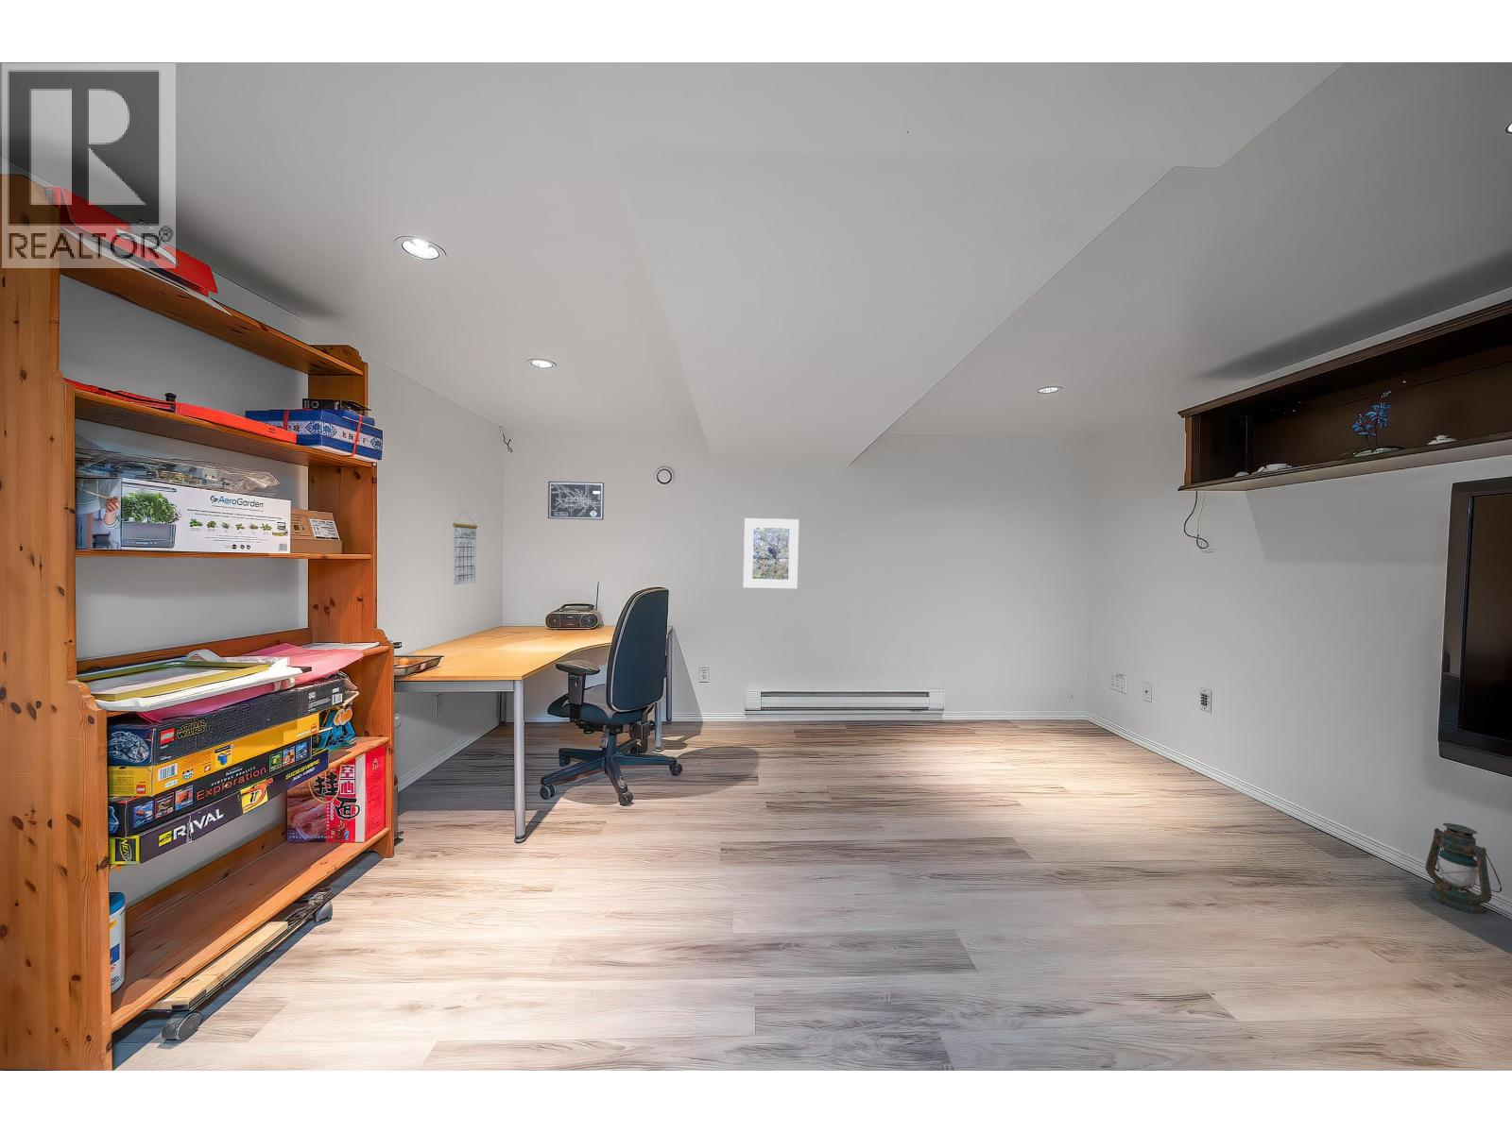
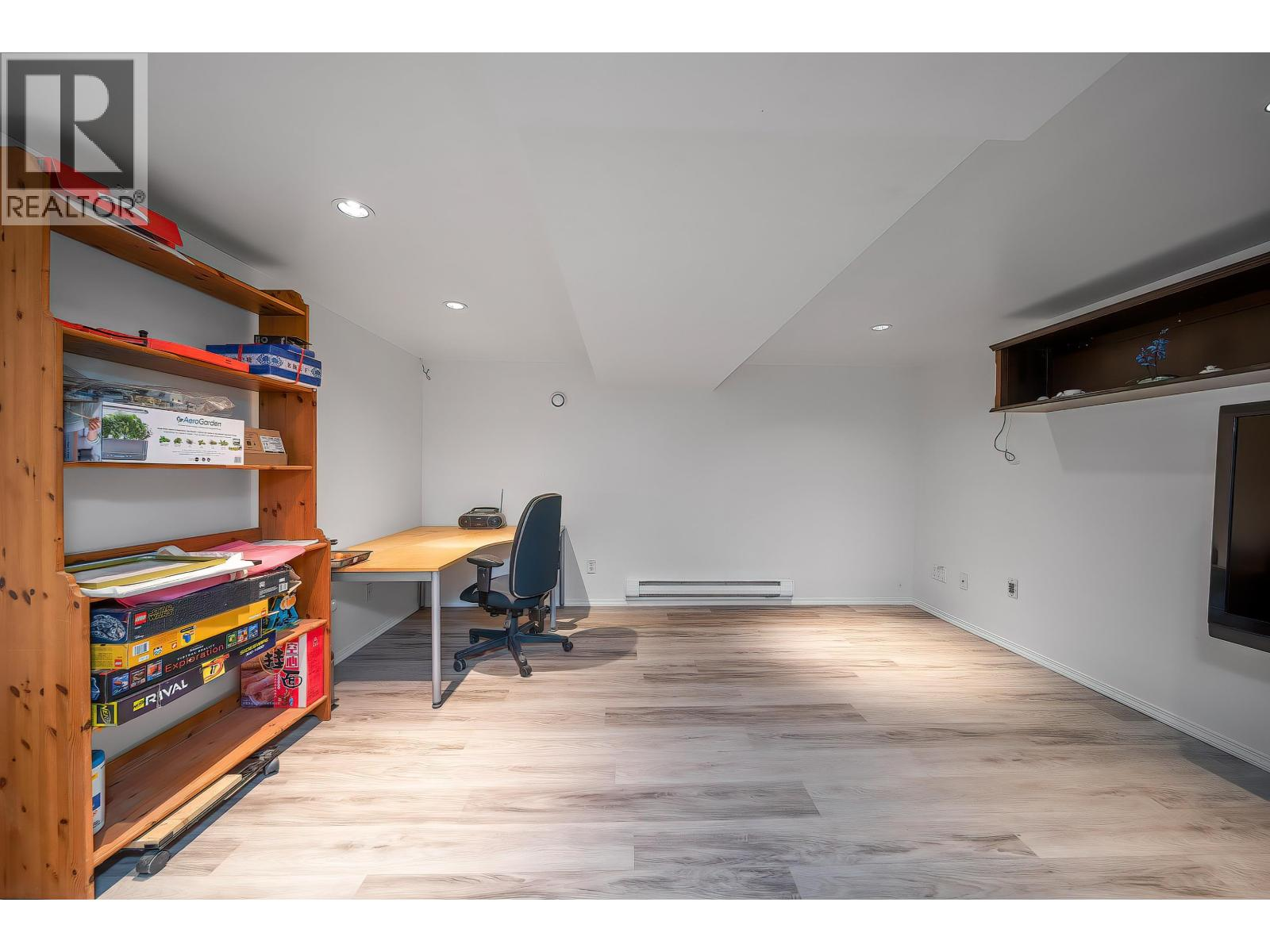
- calendar [451,511,479,586]
- wall art [548,481,605,521]
- lantern [1425,822,1502,914]
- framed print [743,518,800,589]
